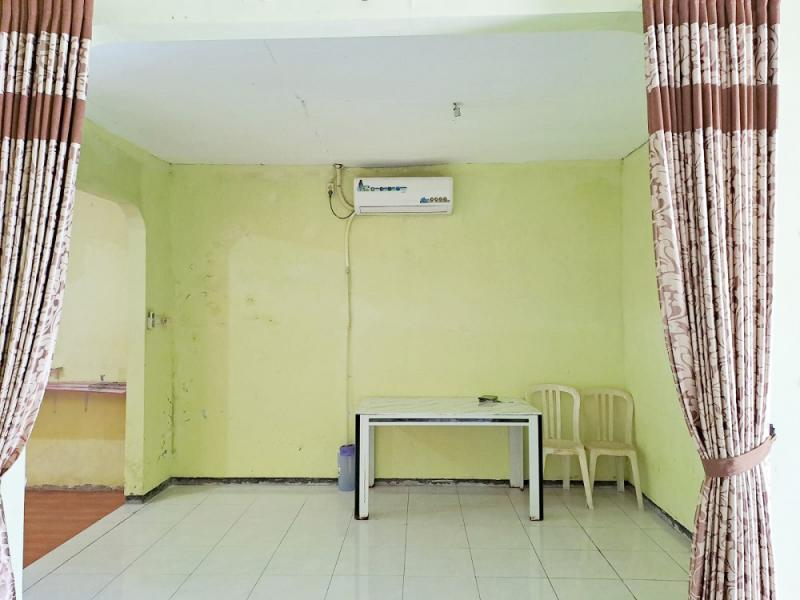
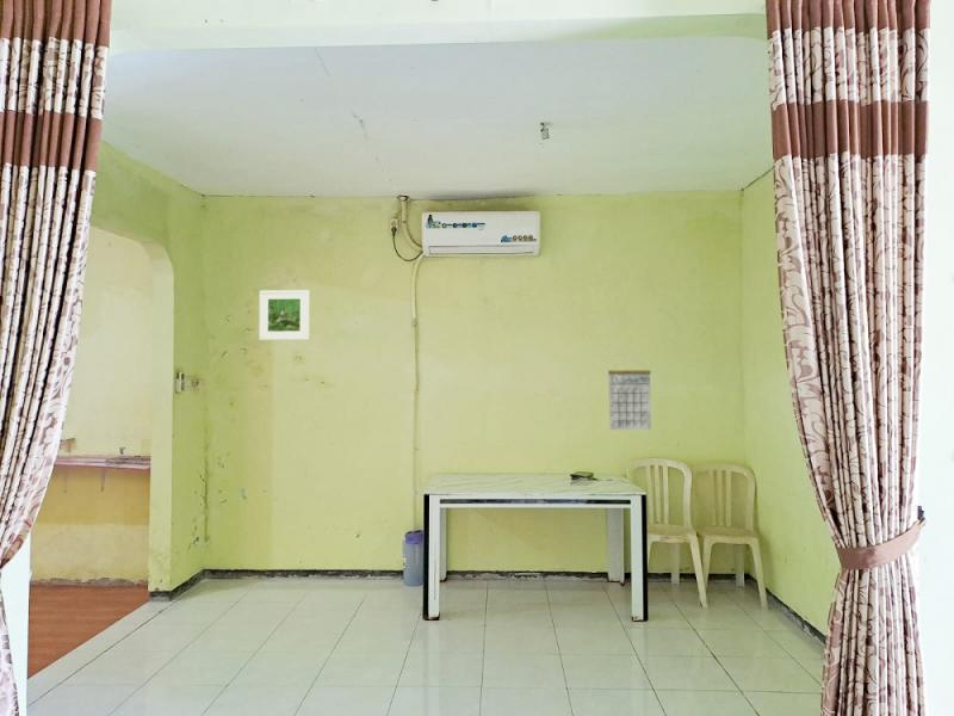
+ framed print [258,289,311,341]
+ calendar [607,358,652,431]
